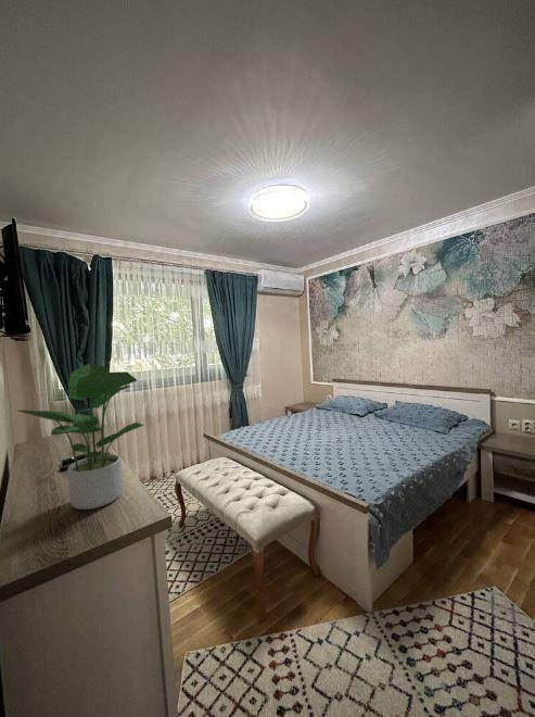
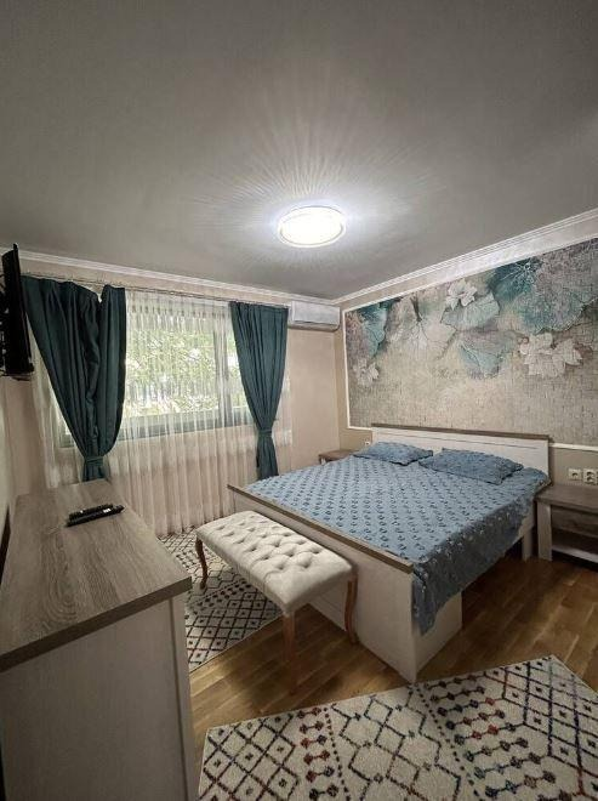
- potted plant [17,363,145,511]
